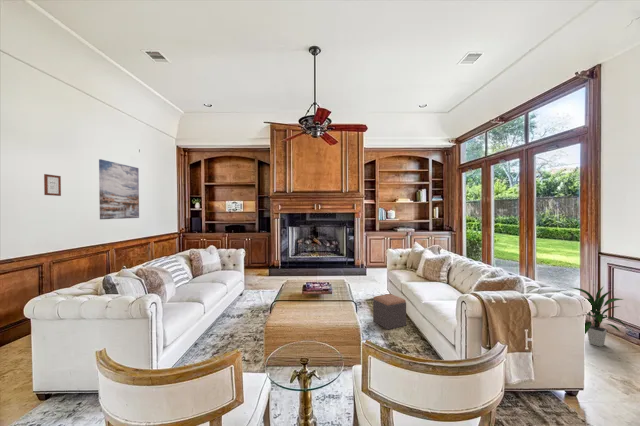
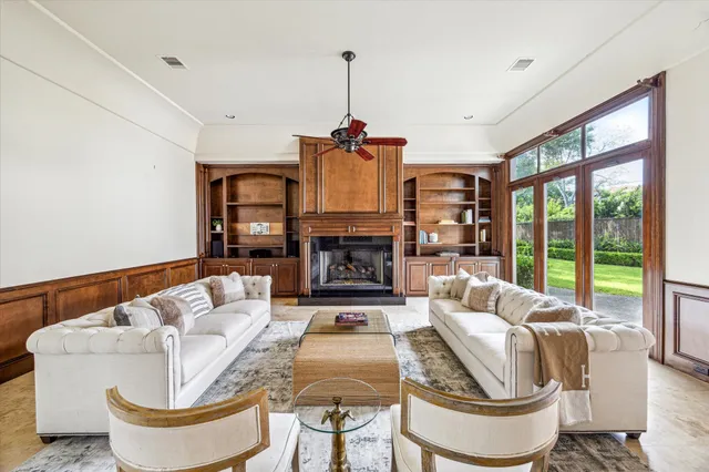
- wall art [98,158,140,220]
- footstool [372,293,407,330]
- picture frame [43,173,62,197]
- indoor plant [568,285,628,348]
